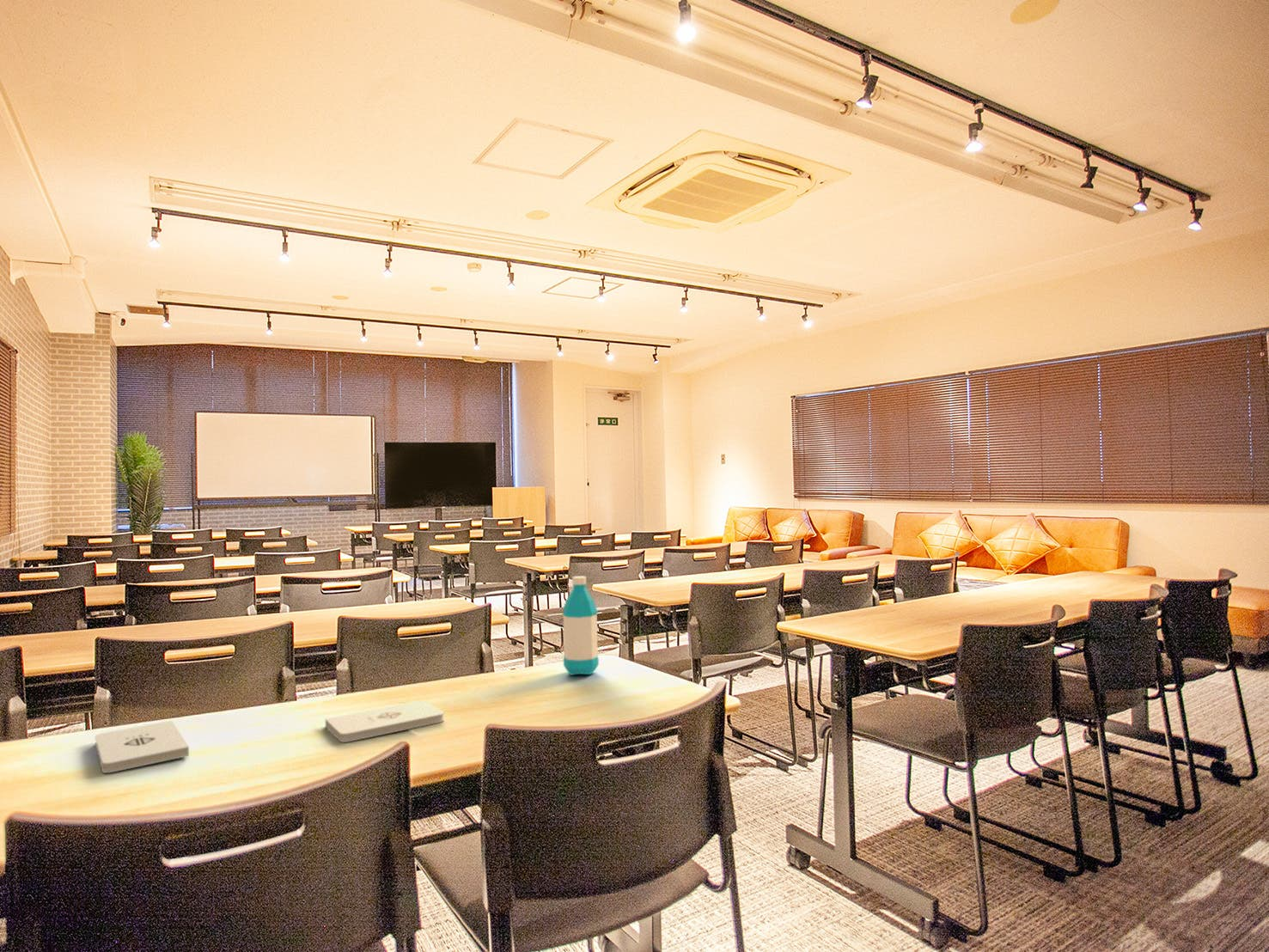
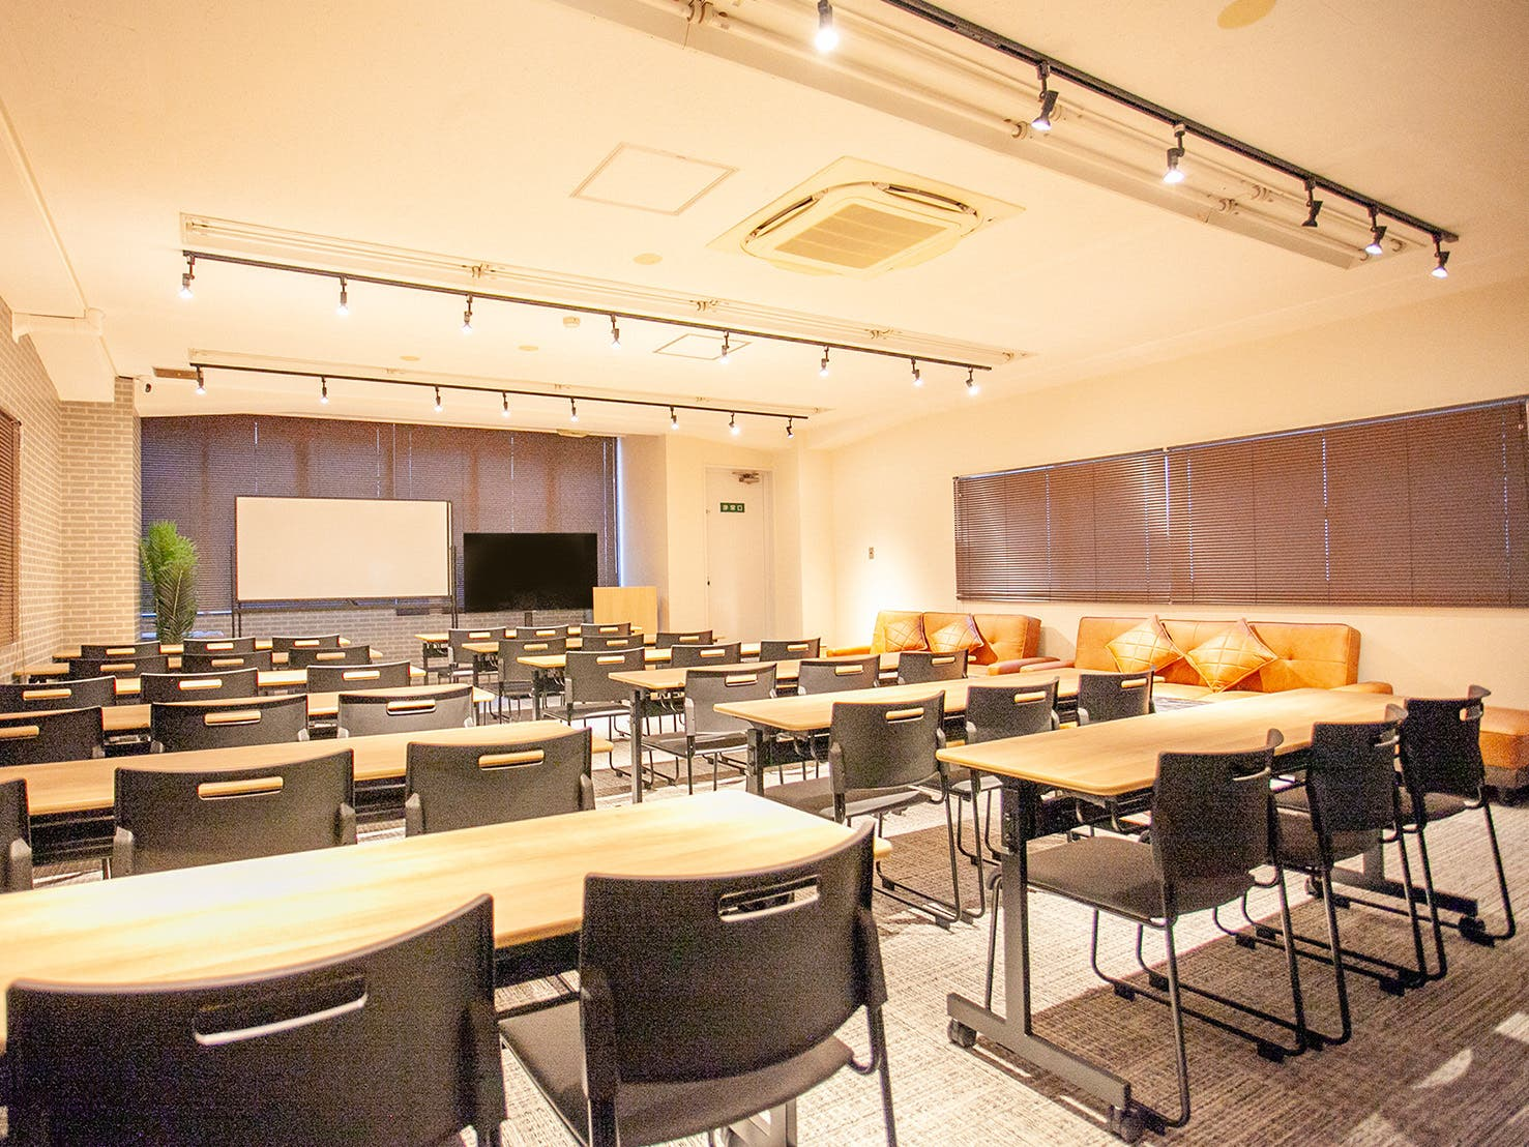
- notepad [325,699,445,743]
- water bottle [561,576,600,676]
- notepad [95,720,190,773]
